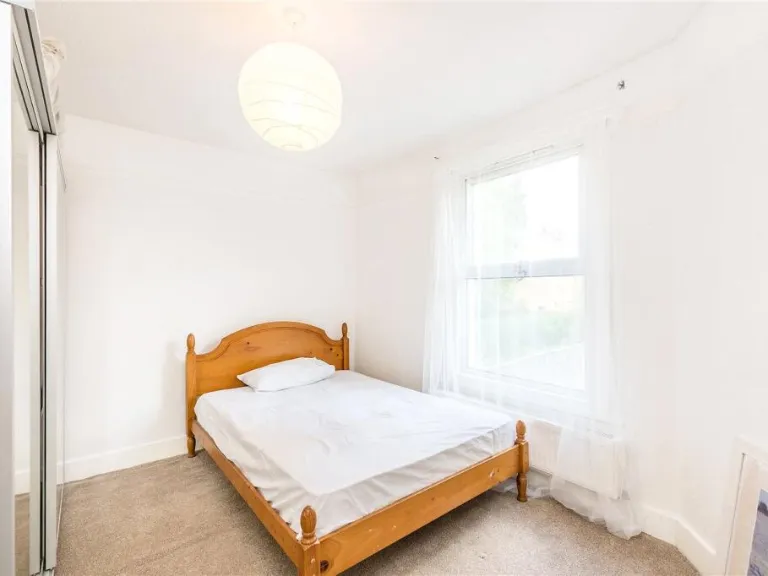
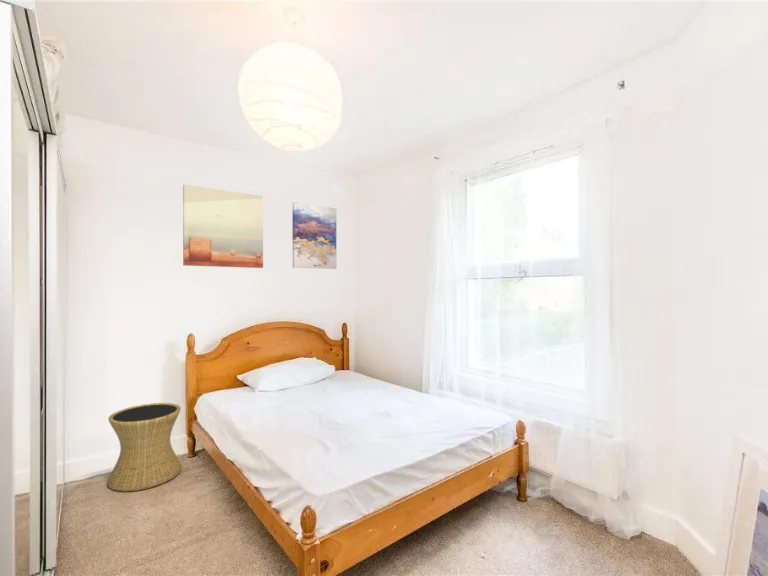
+ wall art [182,183,264,269]
+ wall art [292,201,337,270]
+ side table [106,402,183,492]
